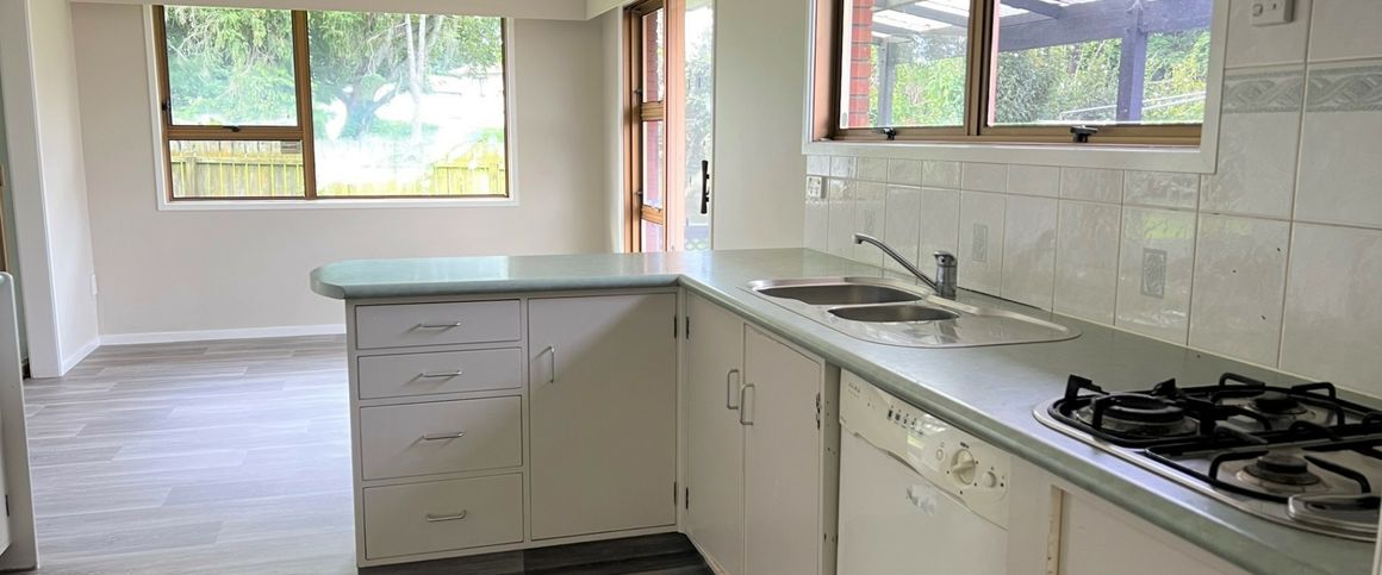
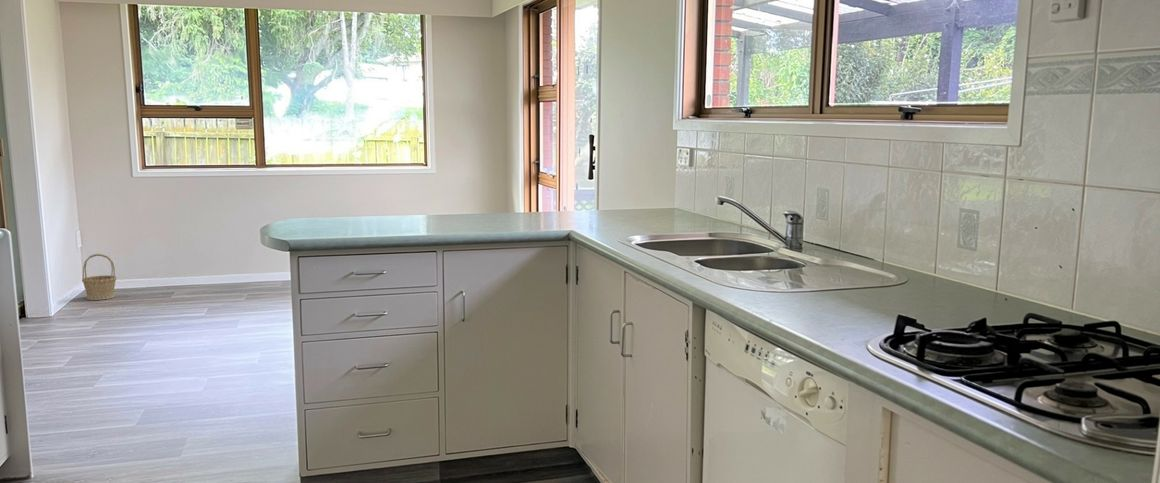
+ basket [81,253,117,301]
